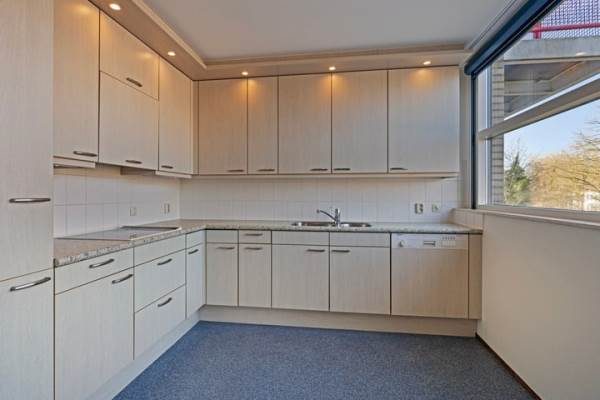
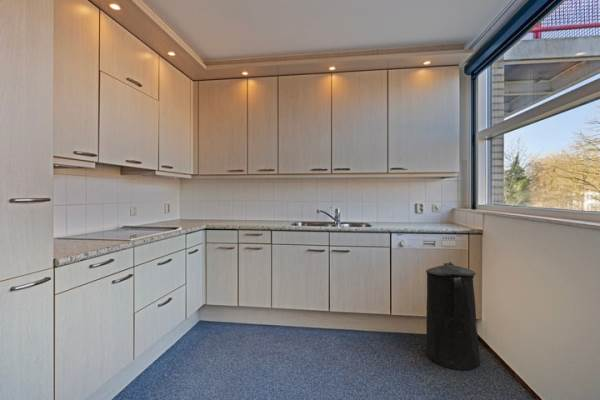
+ trash can [425,261,481,371]
